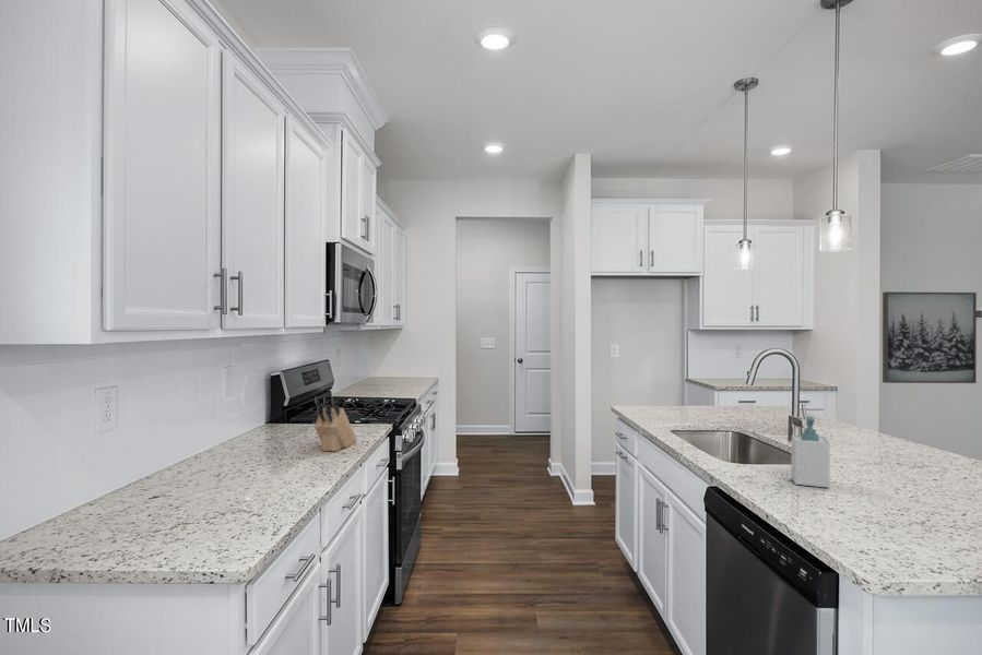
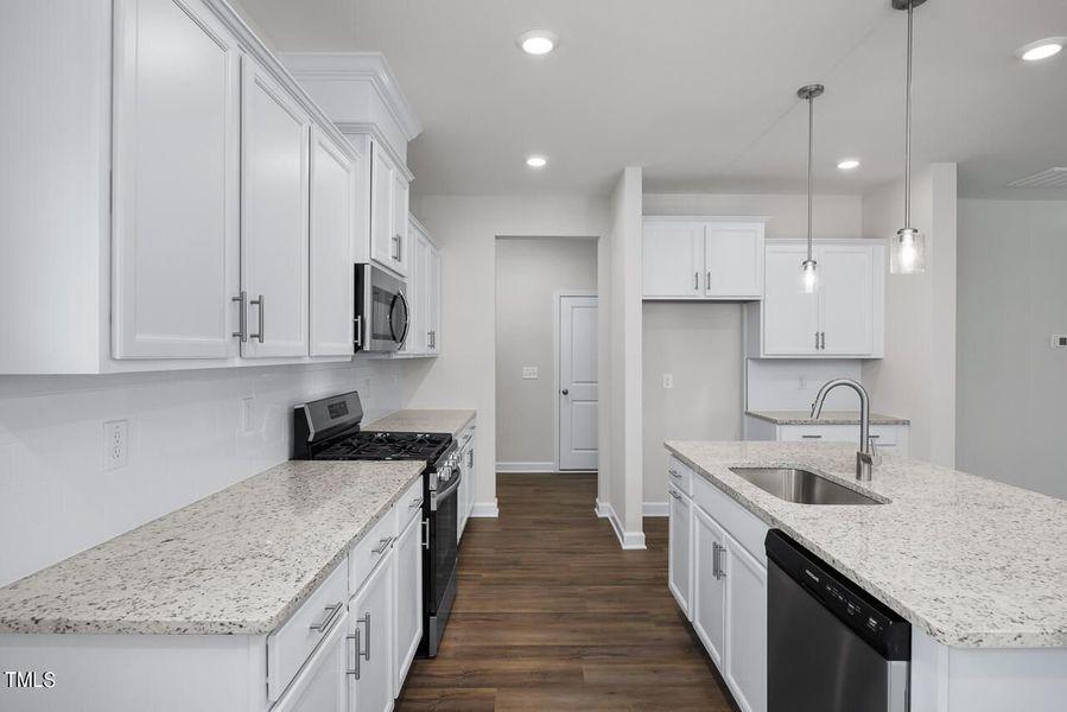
- knife block [313,395,358,452]
- wall art [882,290,978,384]
- soap bottle [791,415,831,489]
